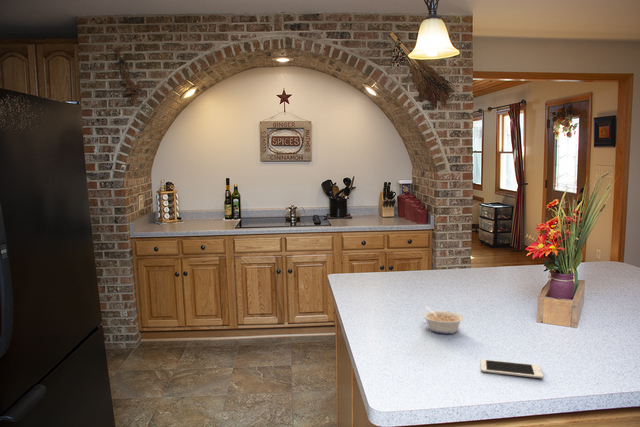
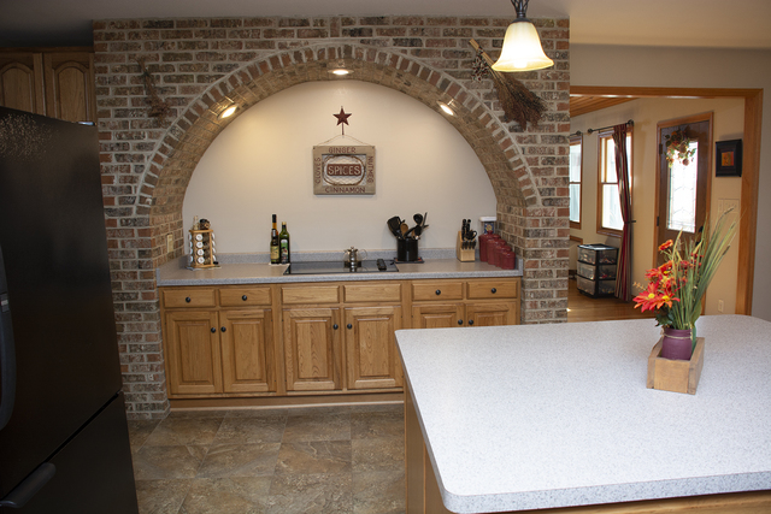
- cell phone [480,358,544,379]
- legume [422,305,465,335]
